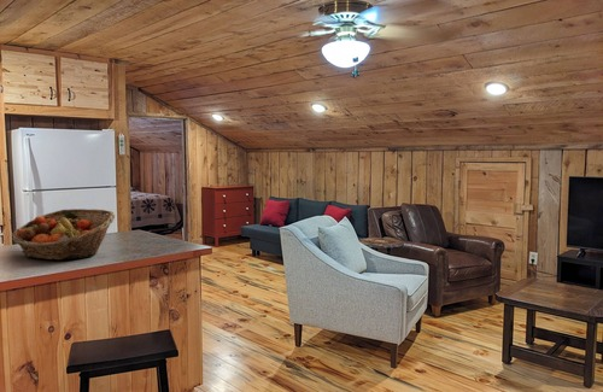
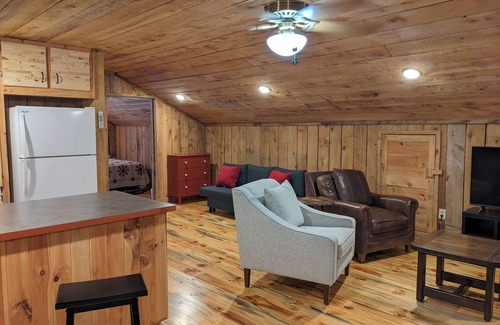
- fruit basket [11,207,116,261]
